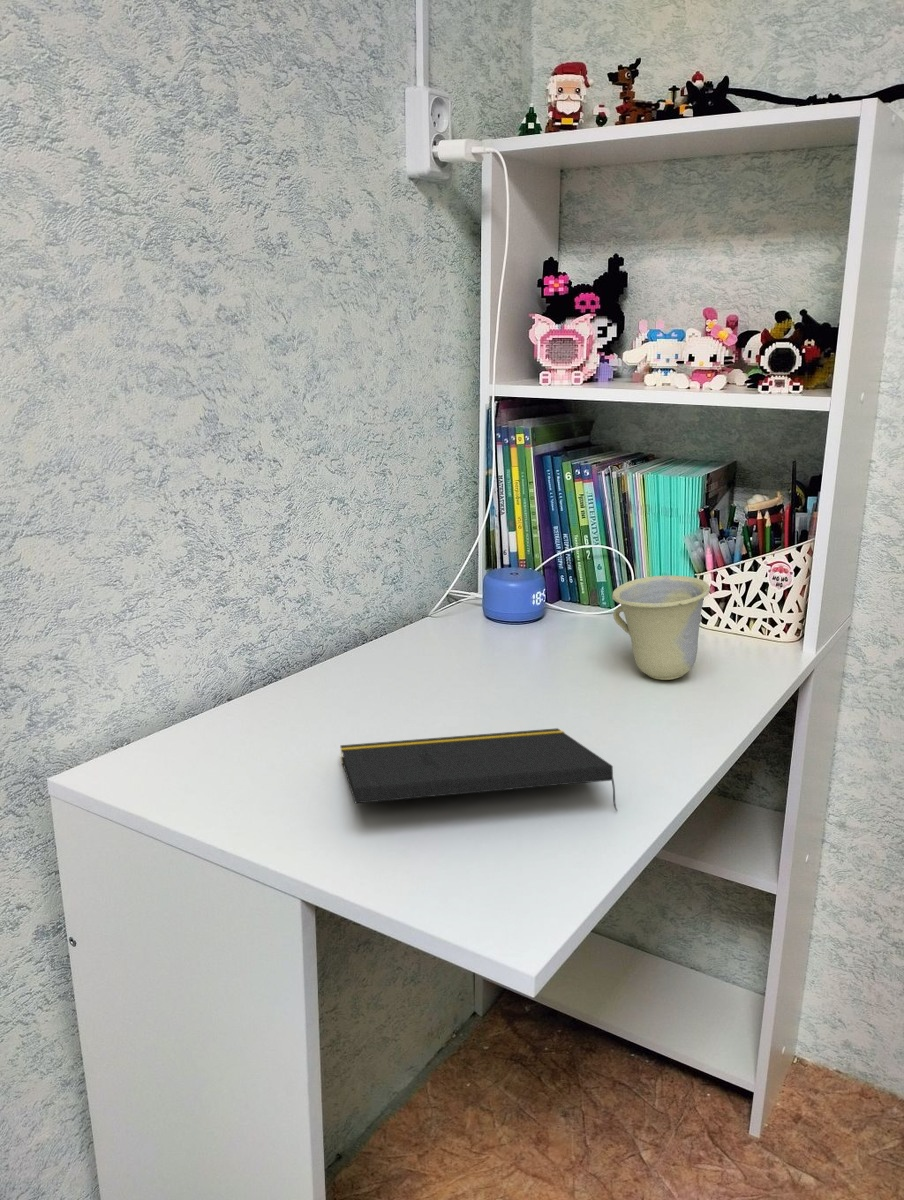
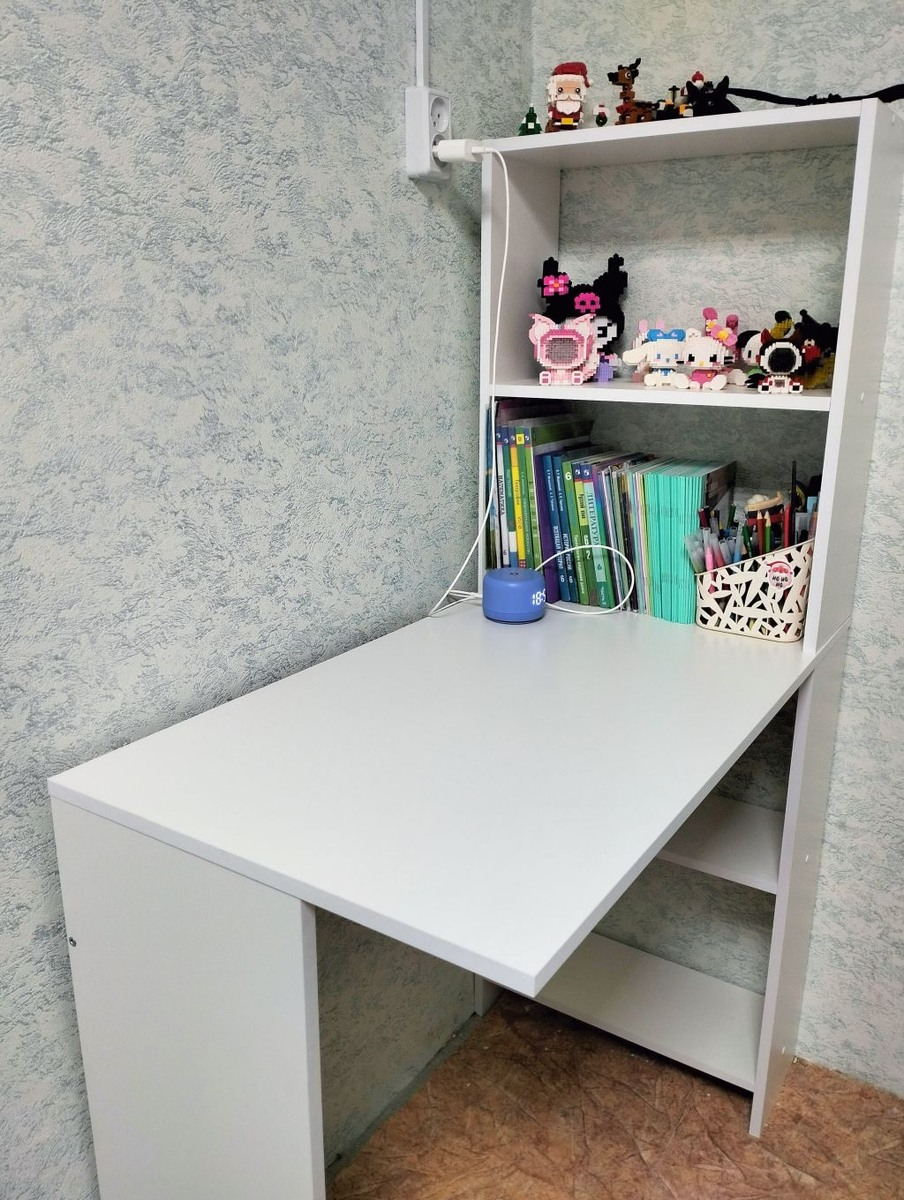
- notepad [339,727,618,812]
- cup [611,575,712,681]
